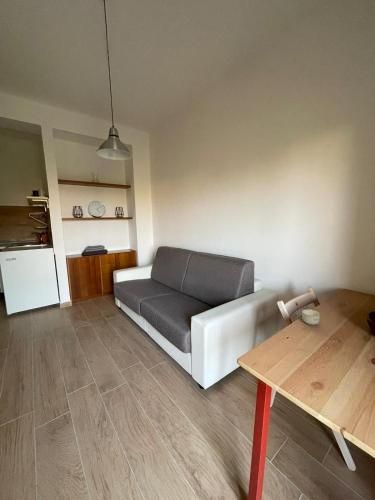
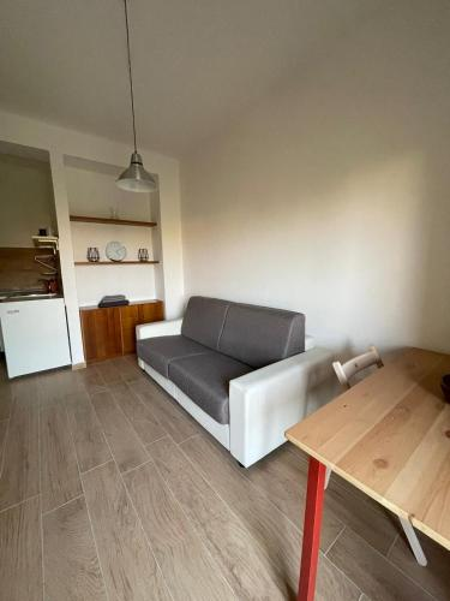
- cup [301,308,321,326]
